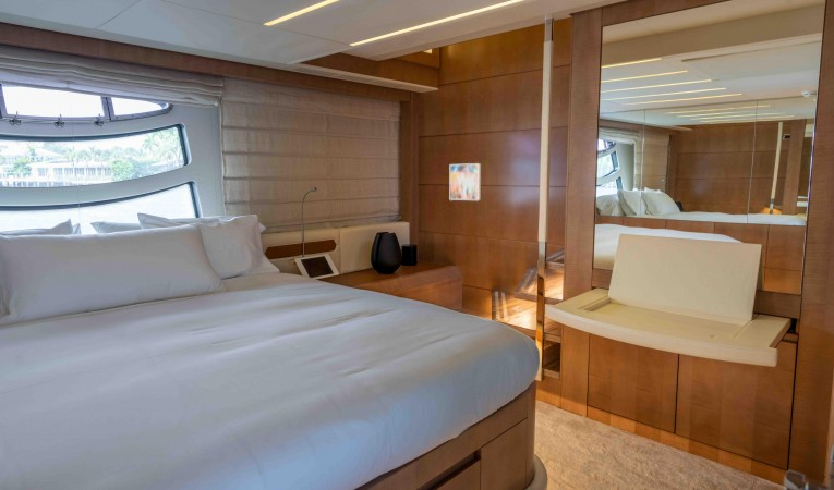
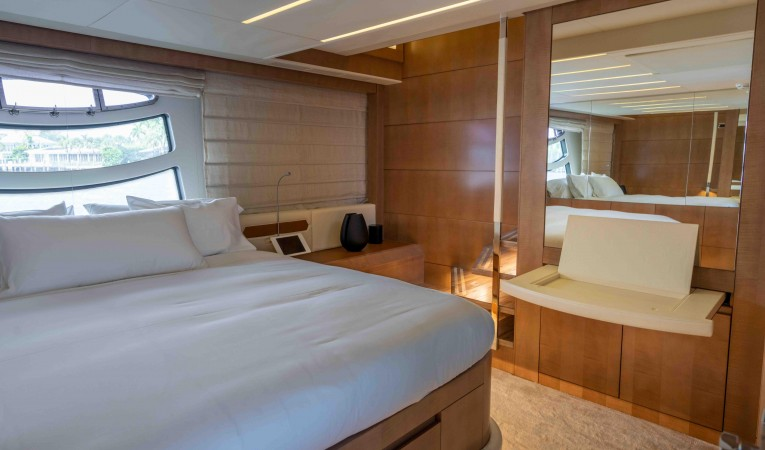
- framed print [449,162,482,201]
